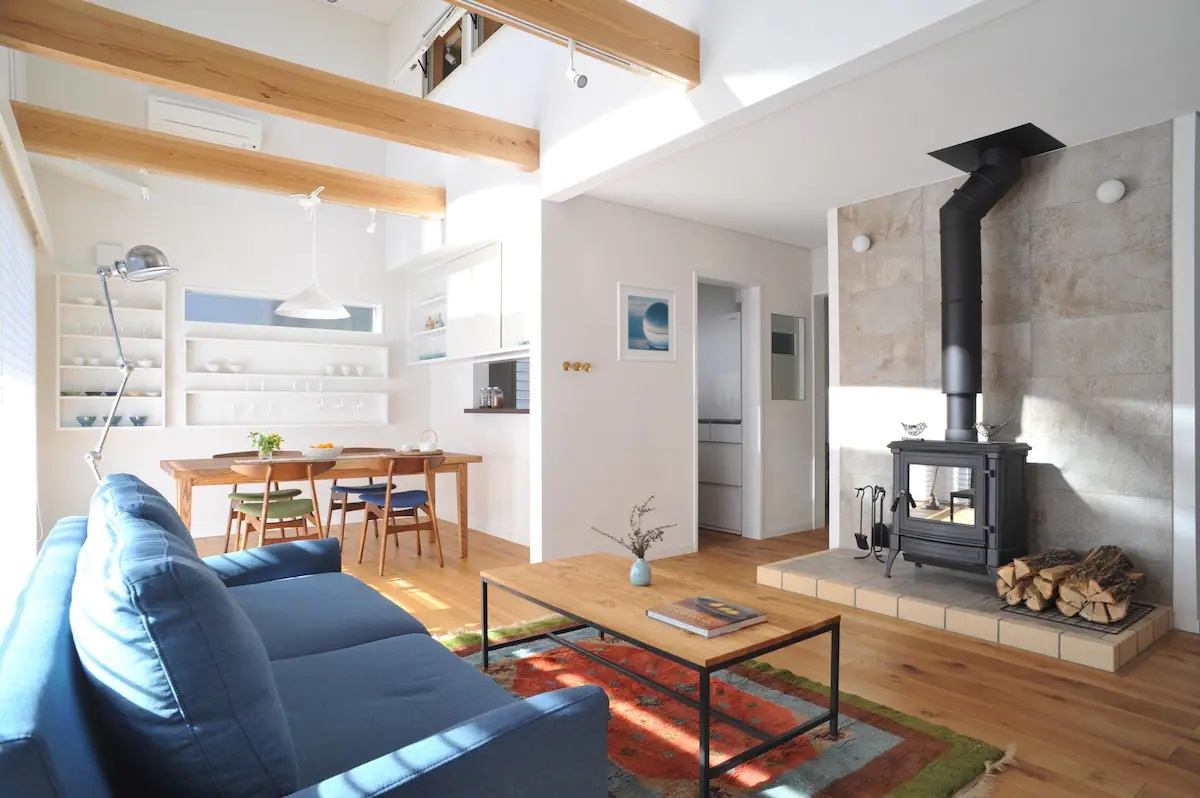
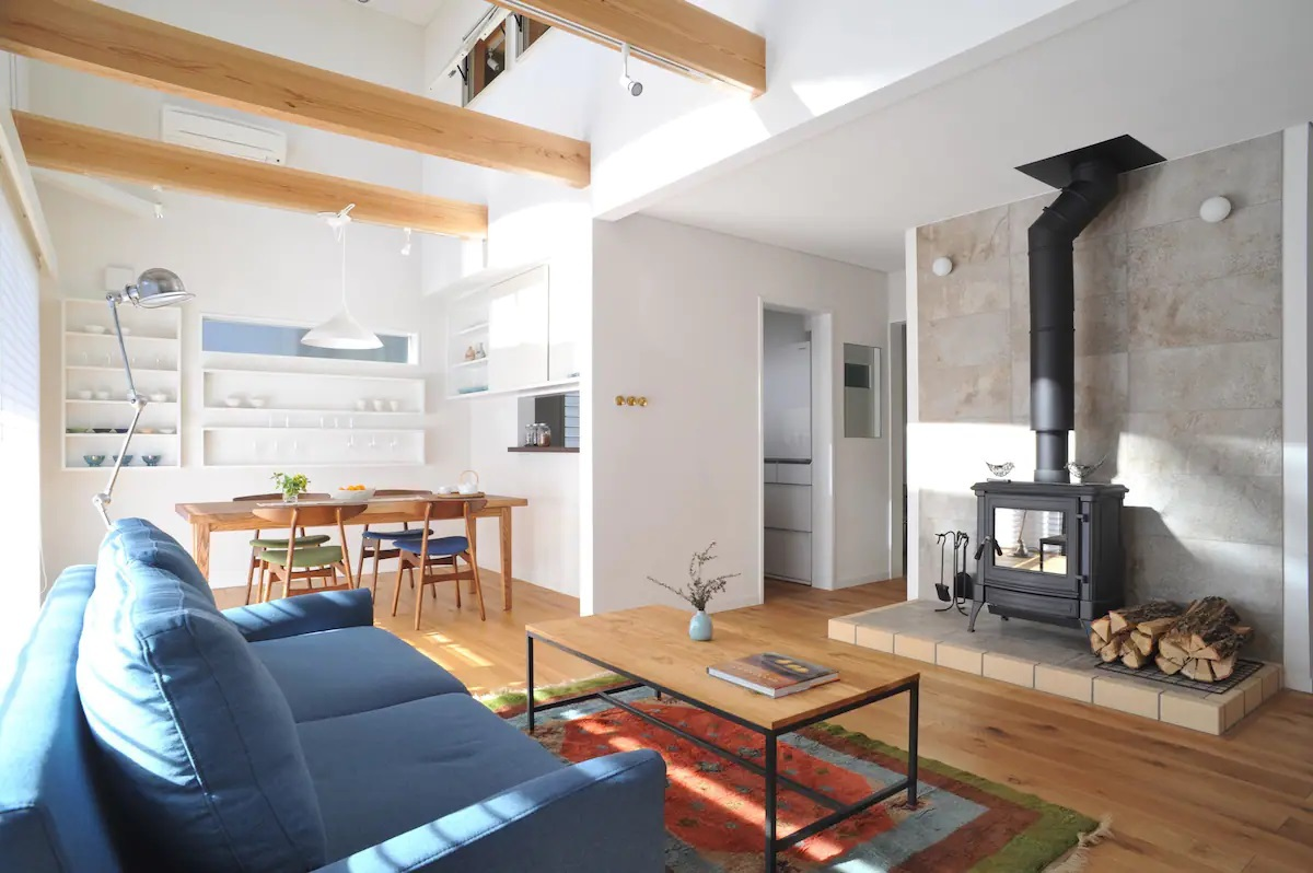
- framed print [616,281,678,364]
